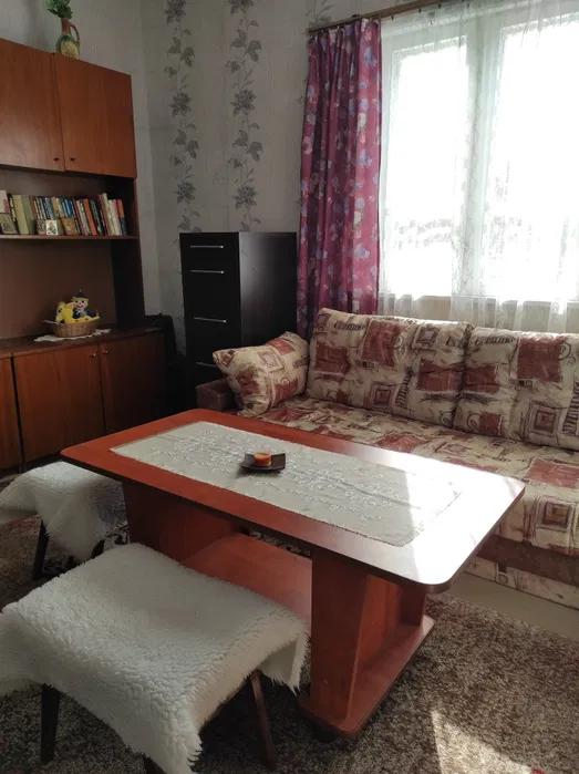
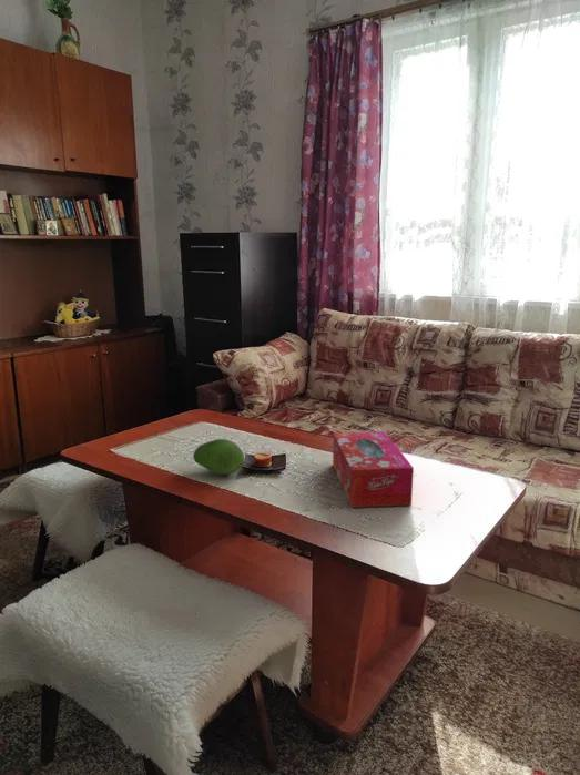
+ fruit [192,438,245,476]
+ tissue box [332,430,415,509]
